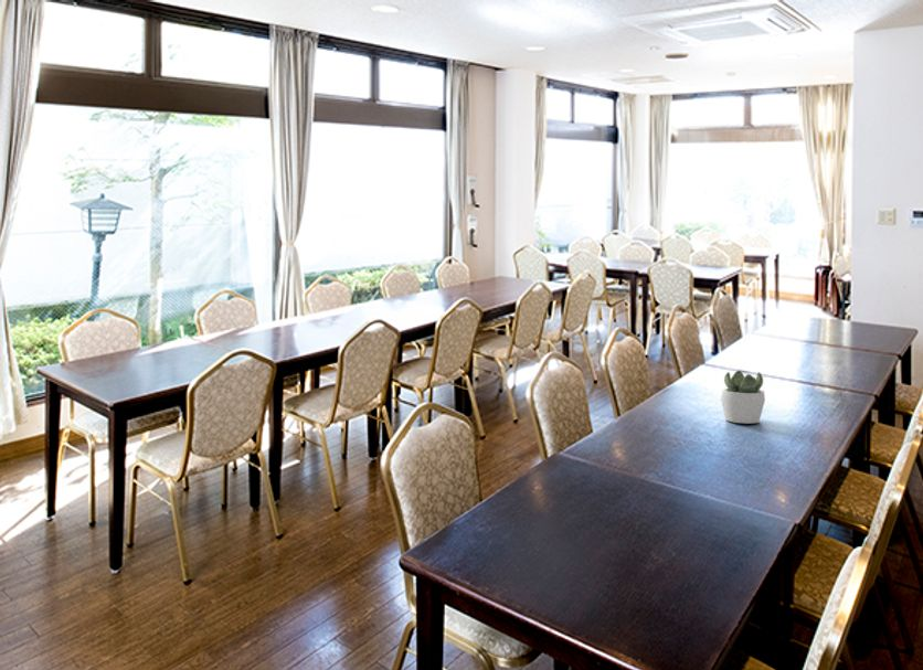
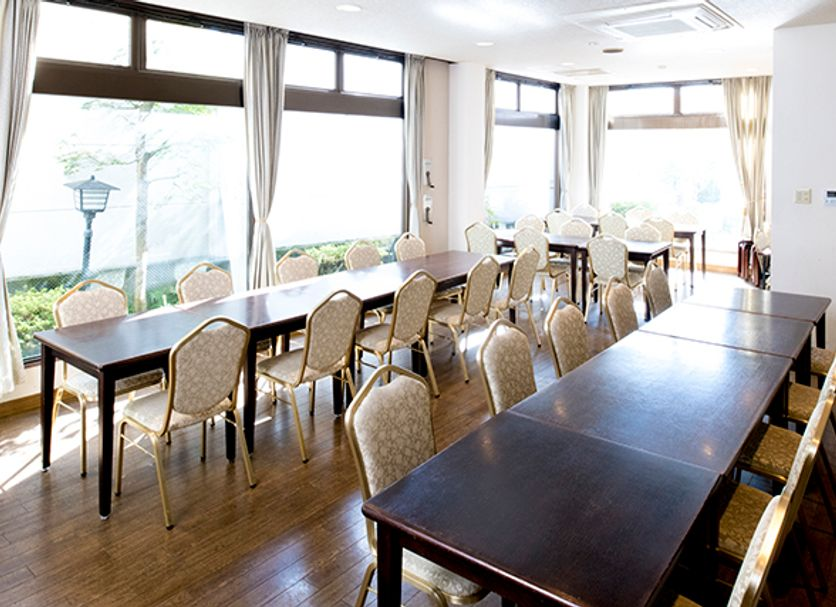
- succulent plant [720,370,766,425]
